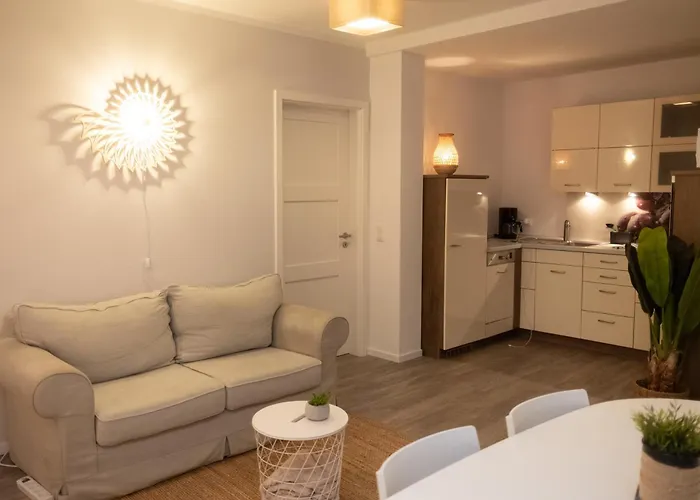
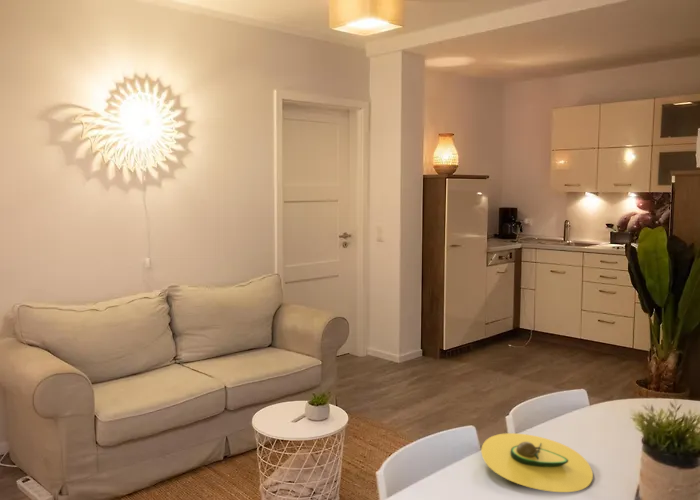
+ avocado [480,432,594,493]
